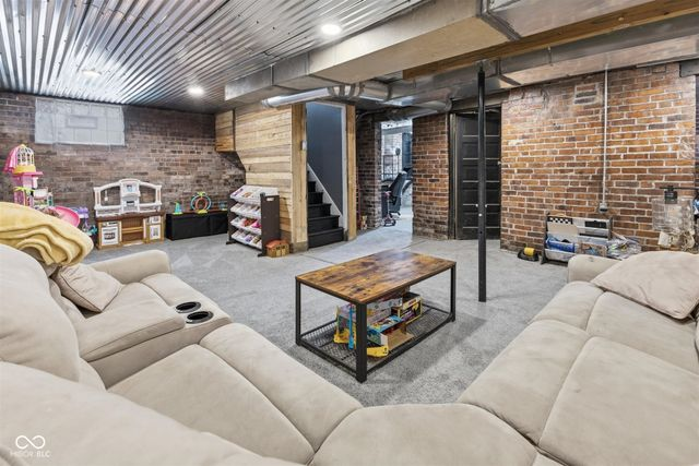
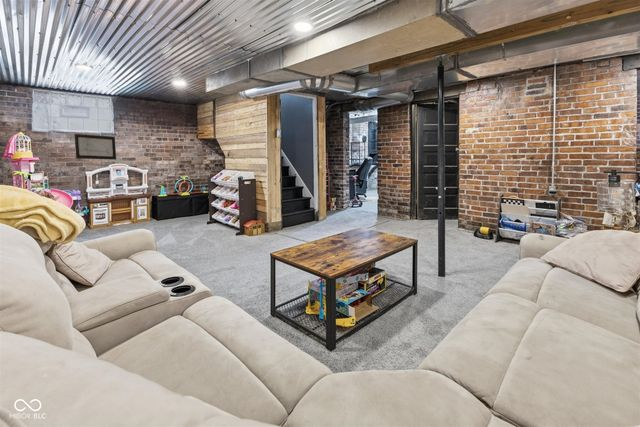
+ wall art [73,133,117,161]
